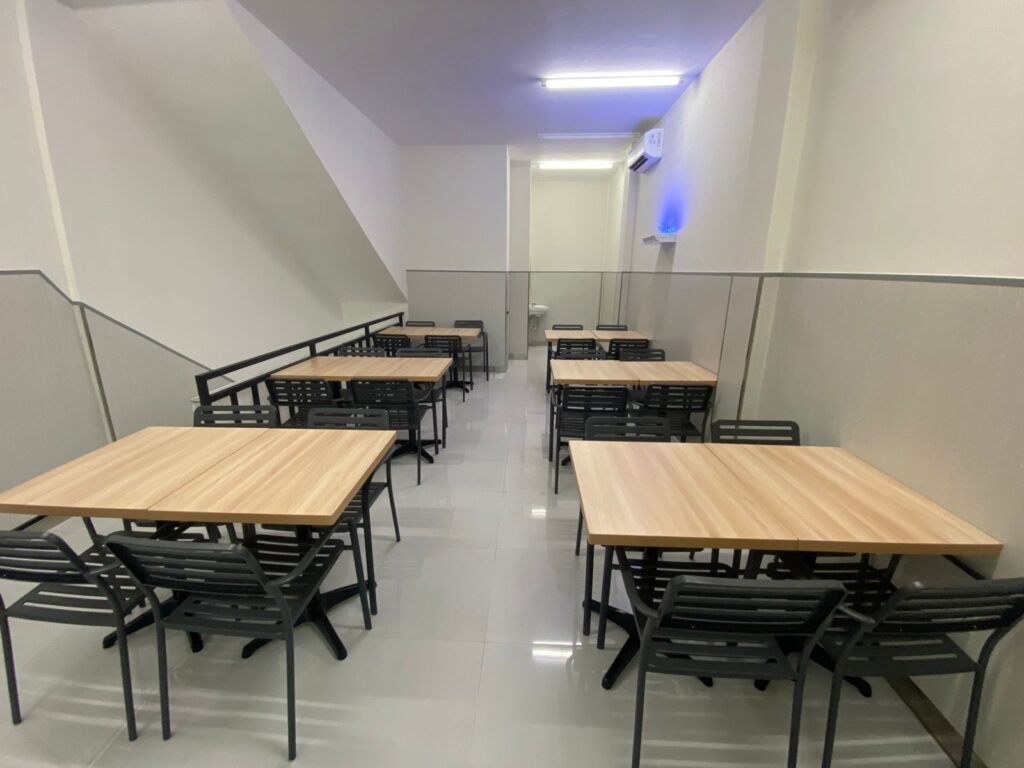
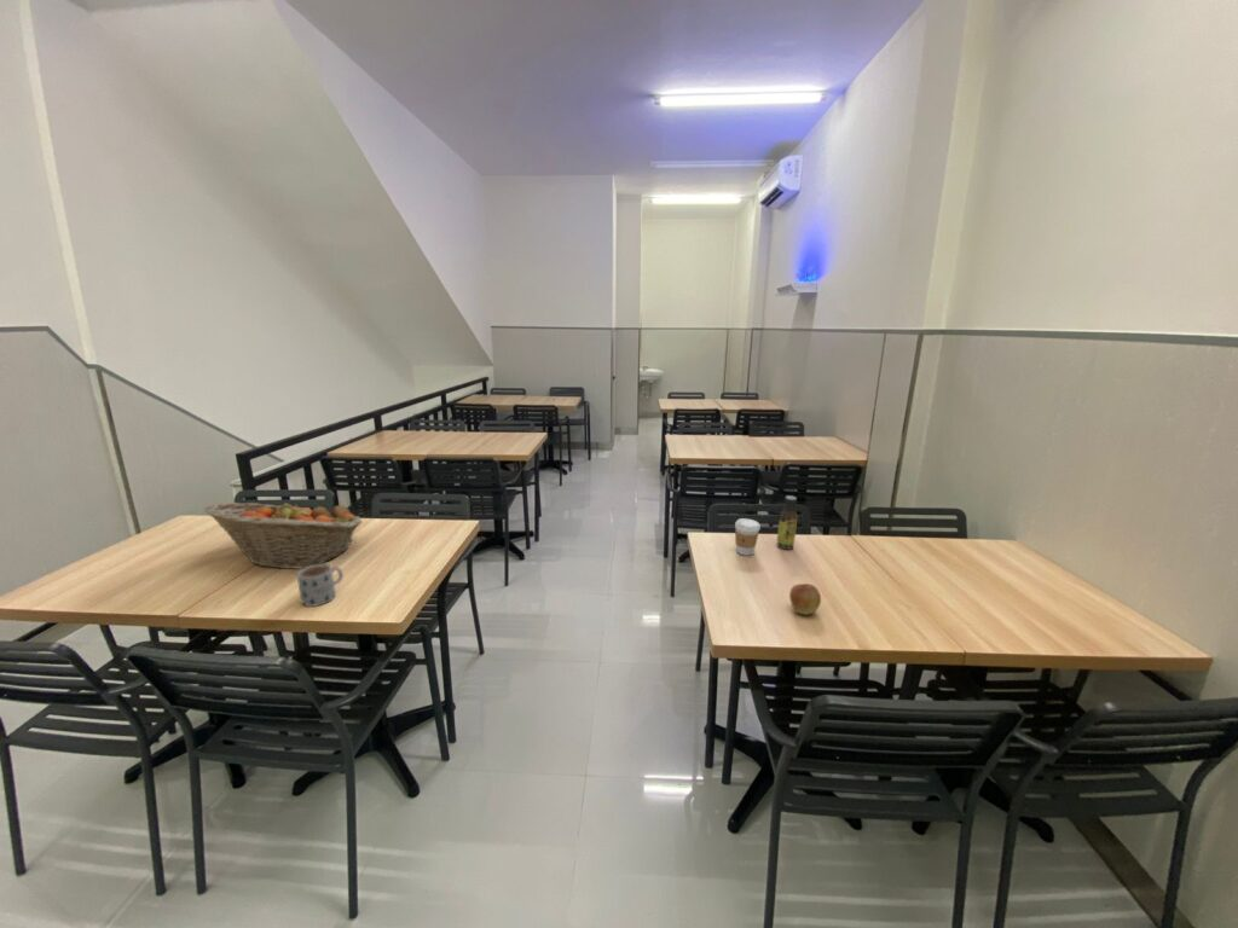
+ sauce bottle [776,494,799,551]
+ coffee cup [734,517,762,557]
+ apple [788,582,822,616]
+ fruit basket [203,498,364,570]
+ mug [296,563,345,608]
